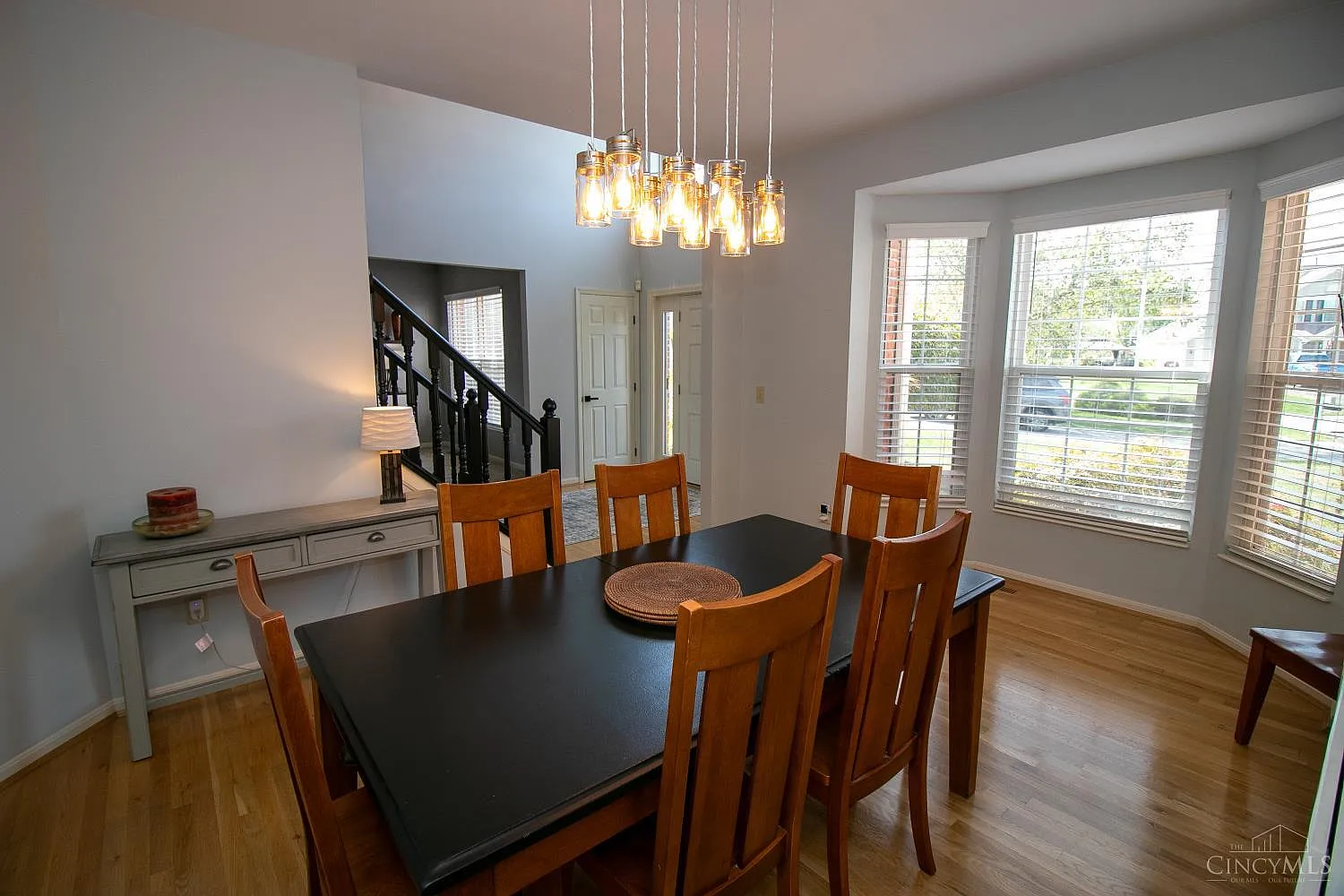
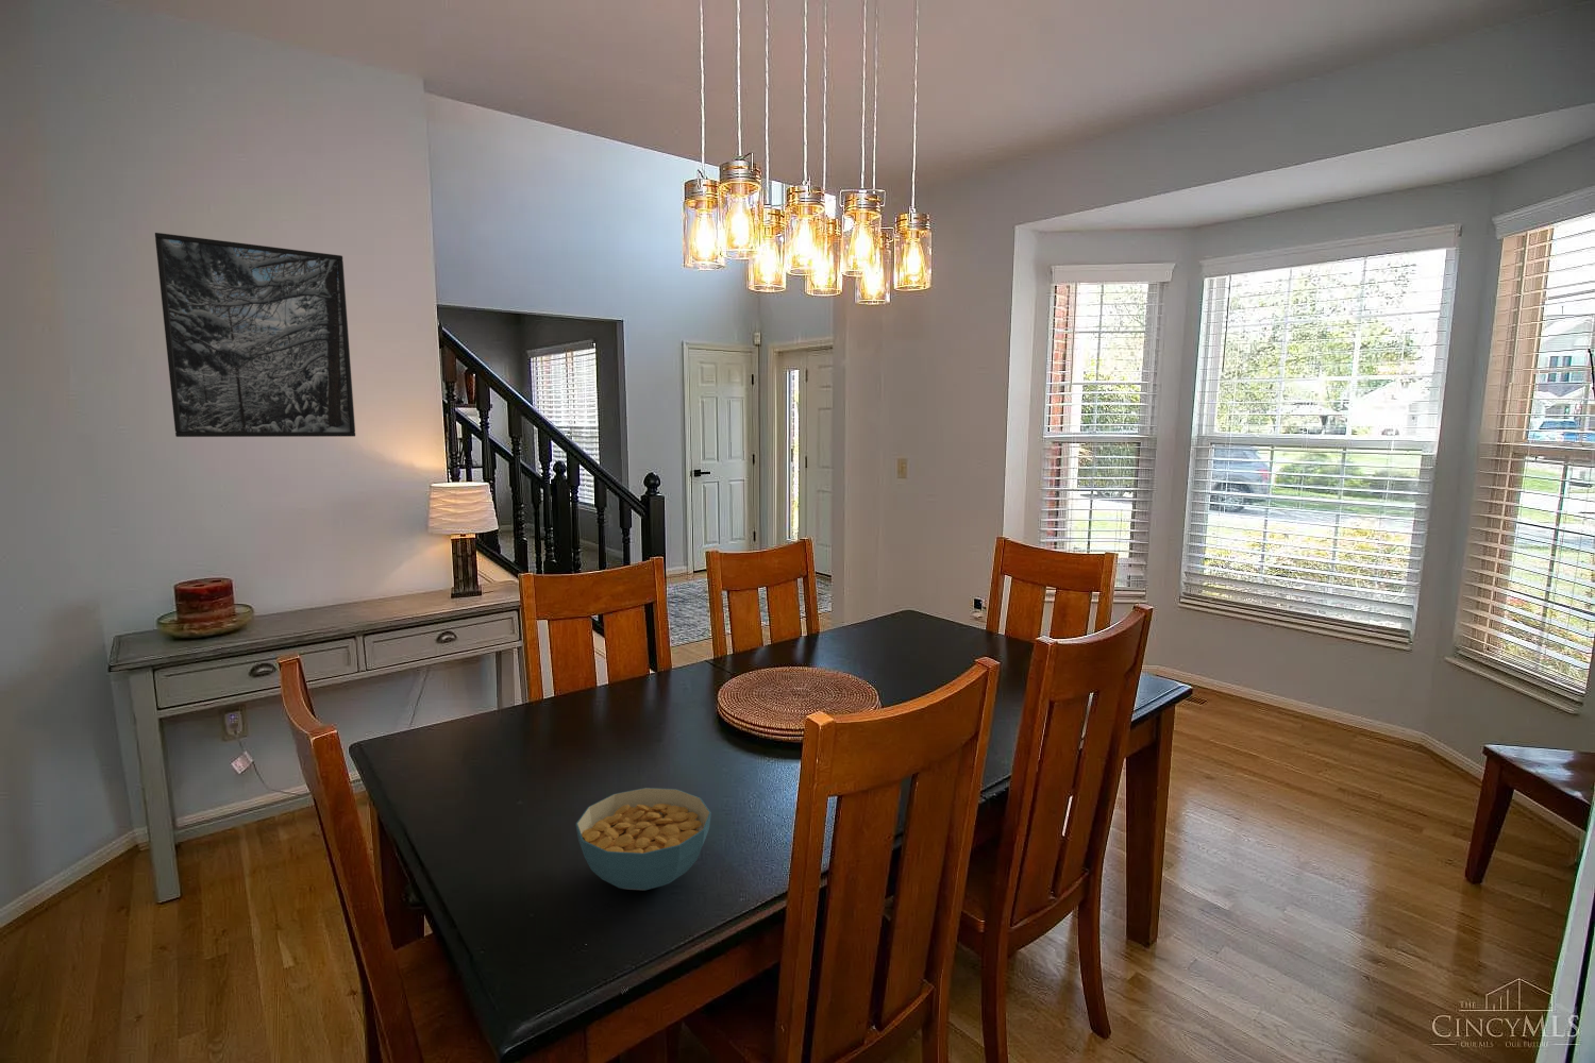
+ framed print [154,231,356,438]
+ cereal bowl [574,787,712,891]
